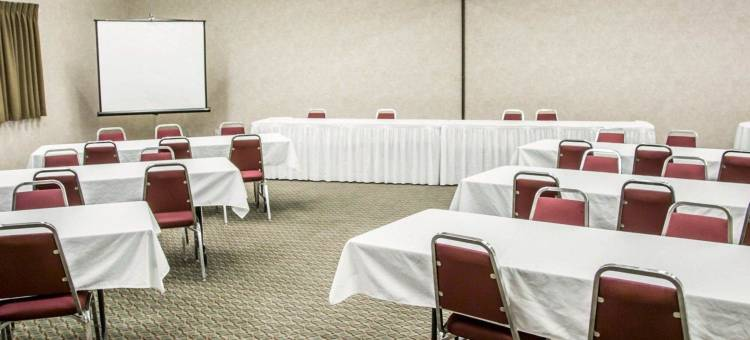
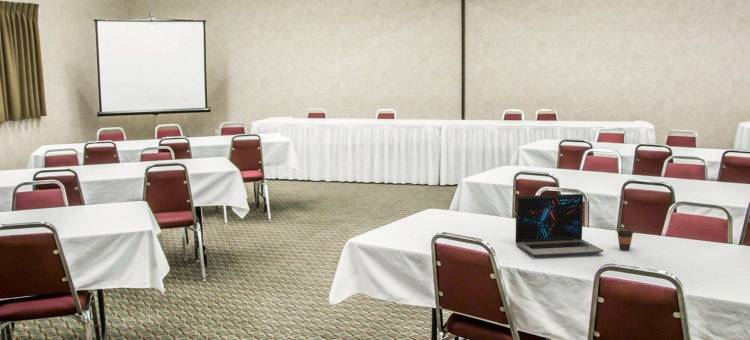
+ coffee cup [616,227,635,252]
+ laptop [515,193,605,257]
